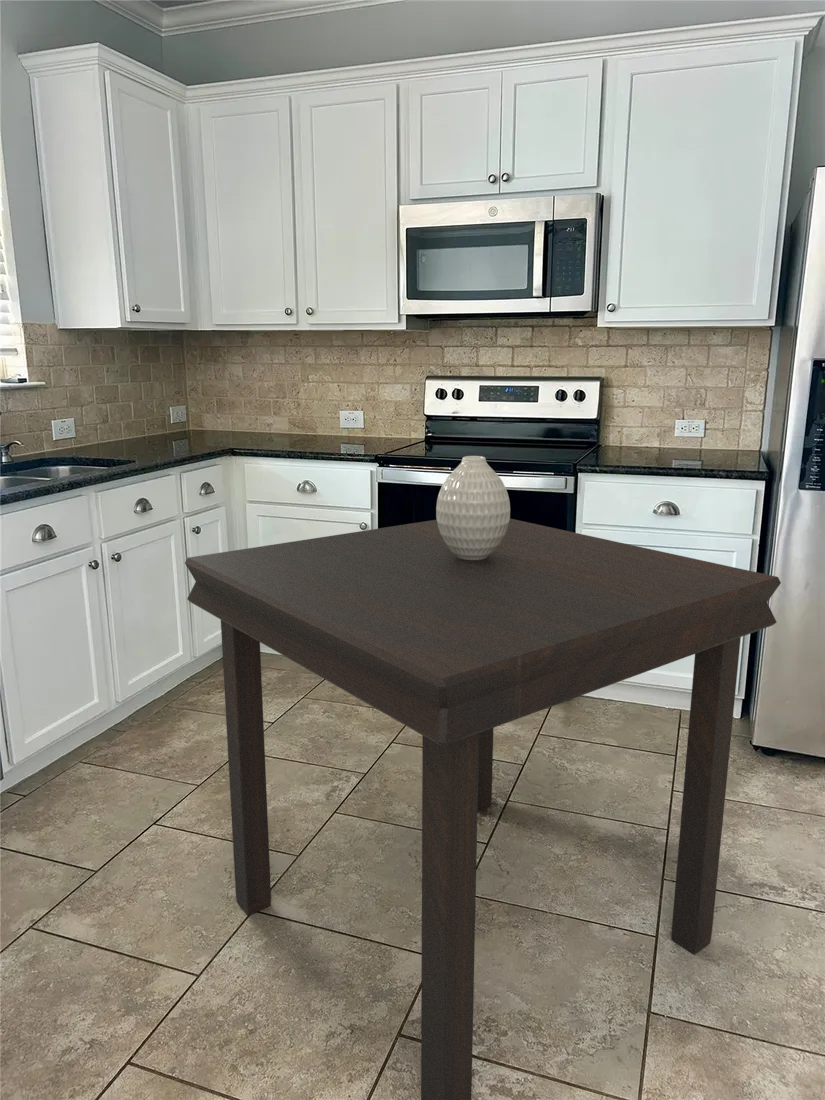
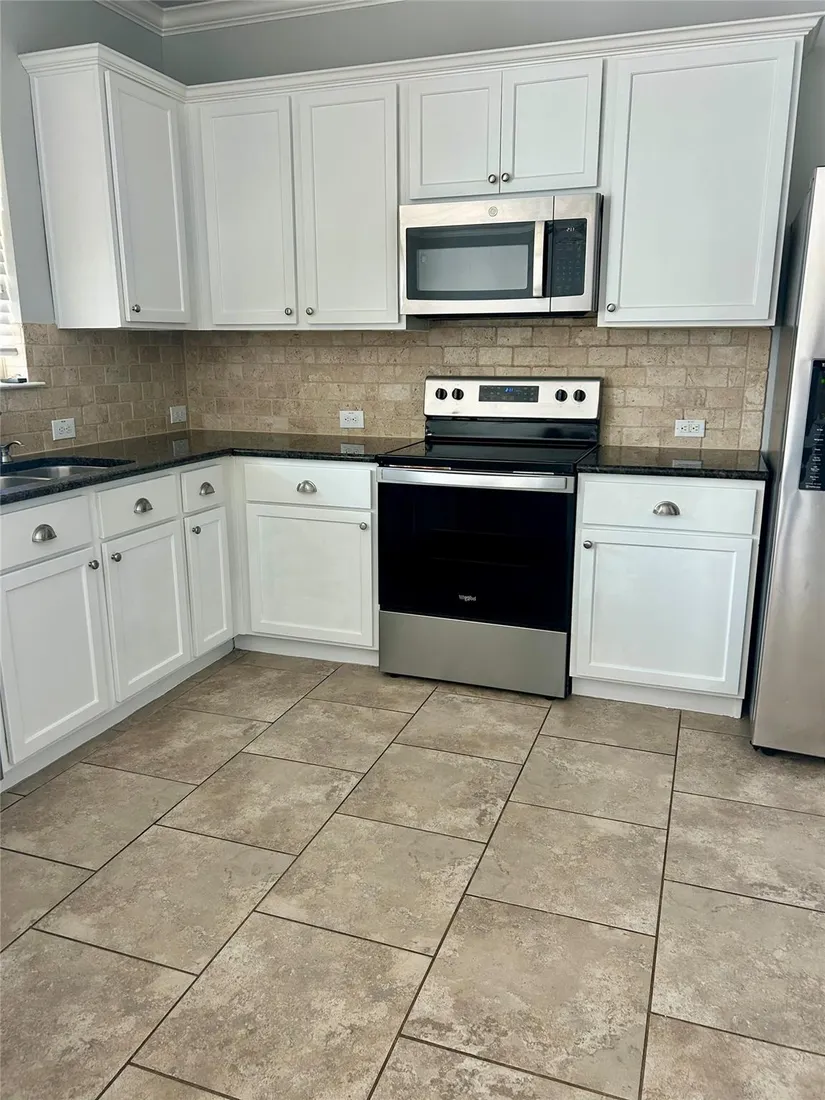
- dining table [184,518,782,1100]
- vase [435,455,511,560]
